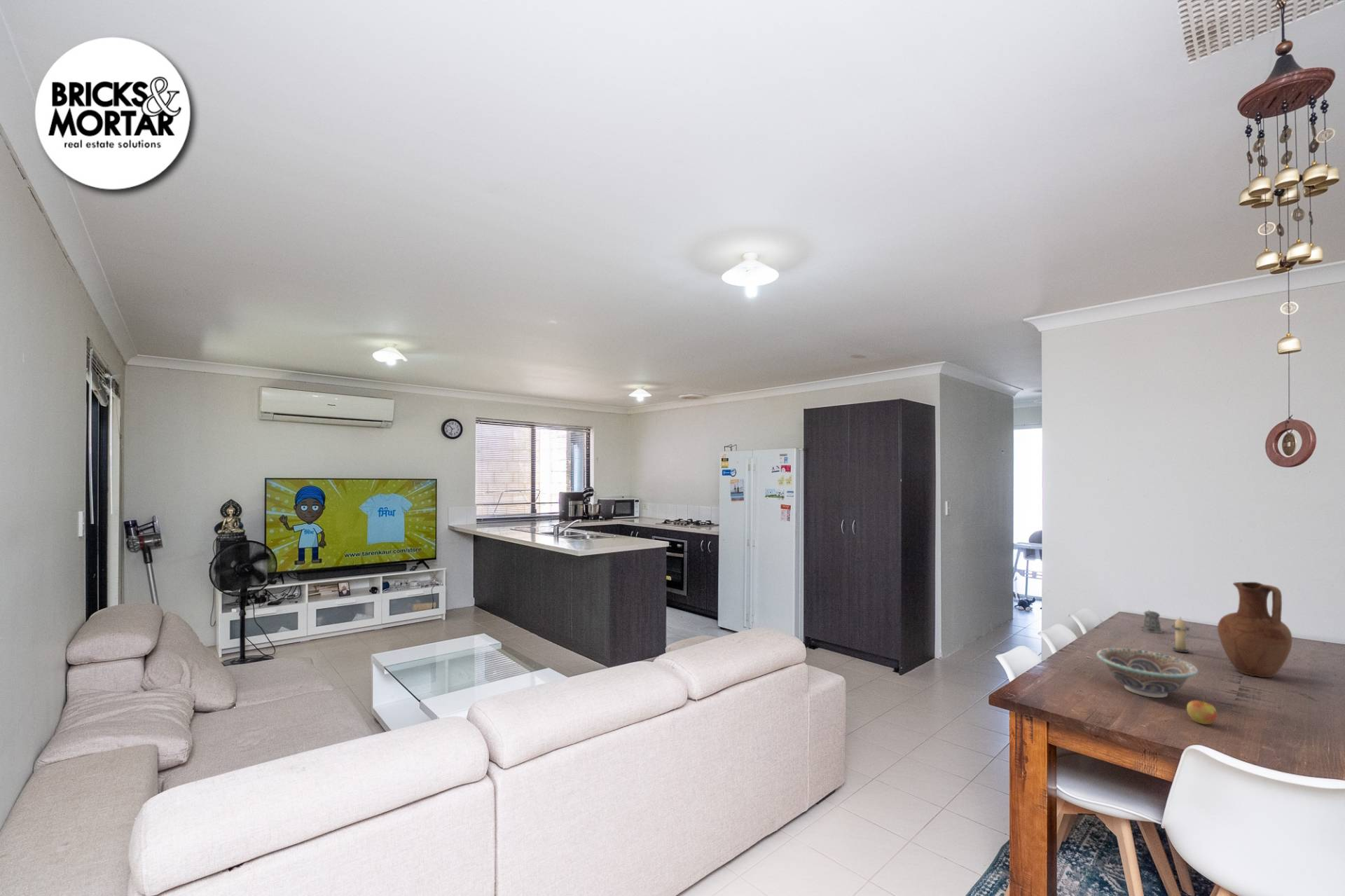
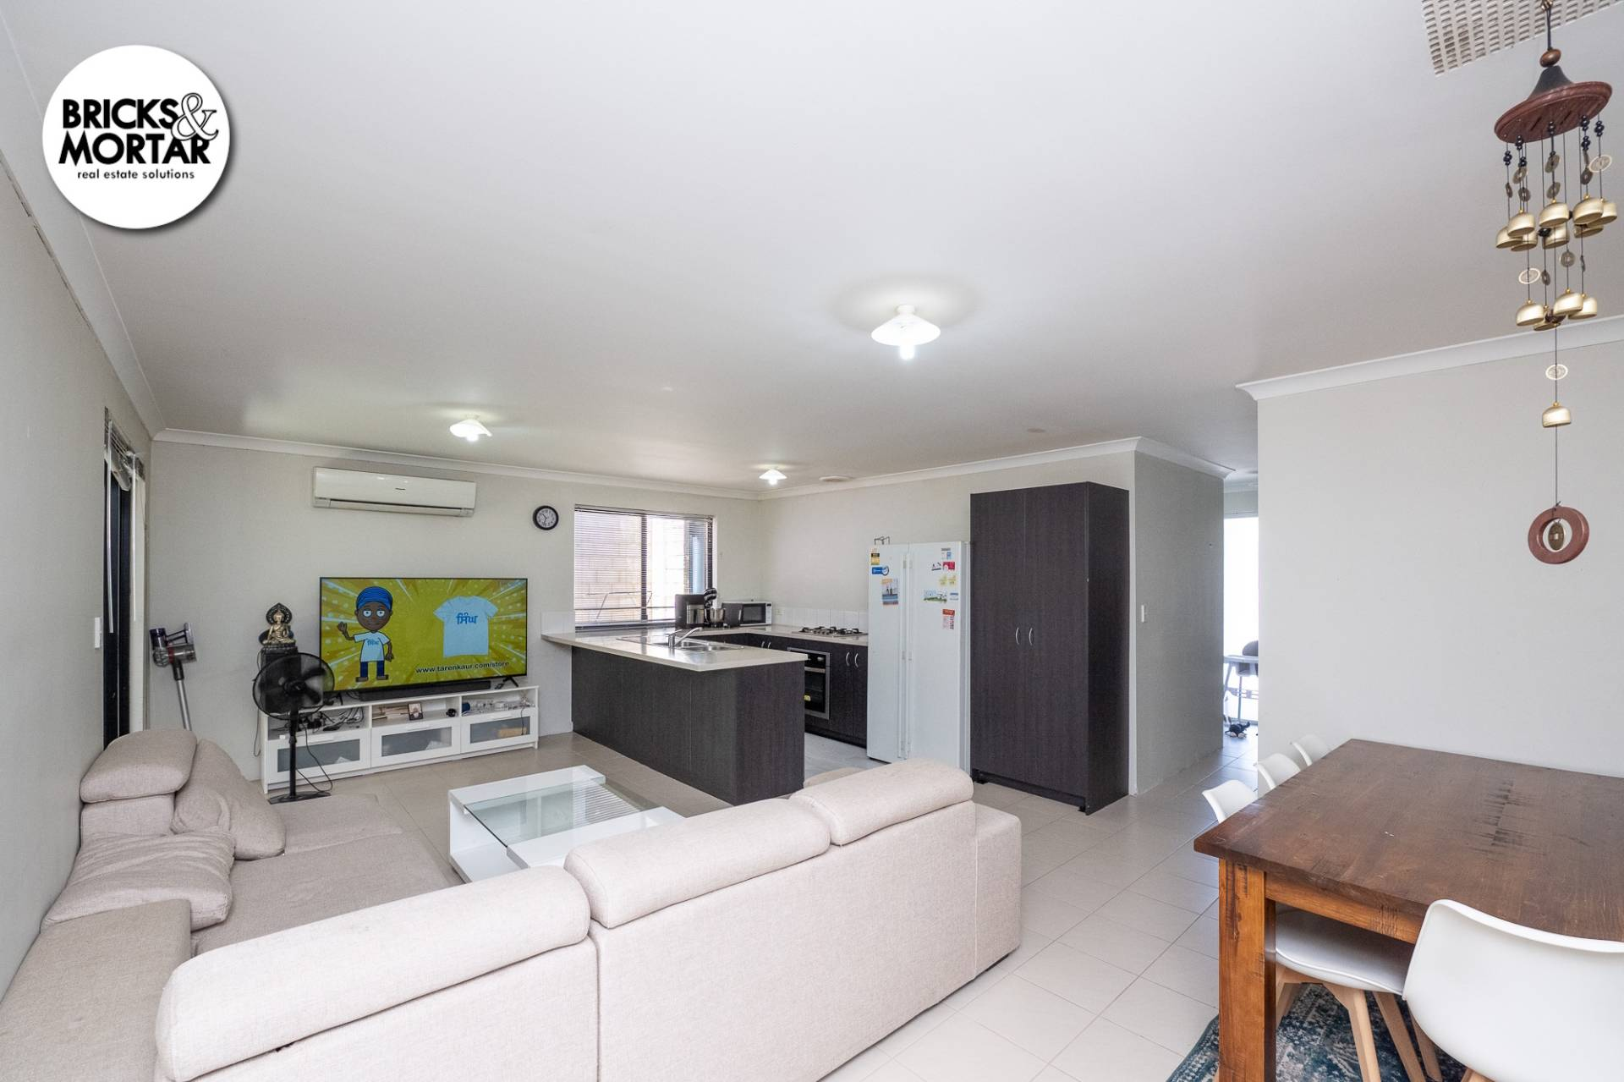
- vase [1217,581,1292,678]
- pepper shaker [1140,609,1164,634]
- decorative bowl [1096,647,1199,698]
- candle [1171,616,1190,653]
- apple [1186,696,1218,725]
